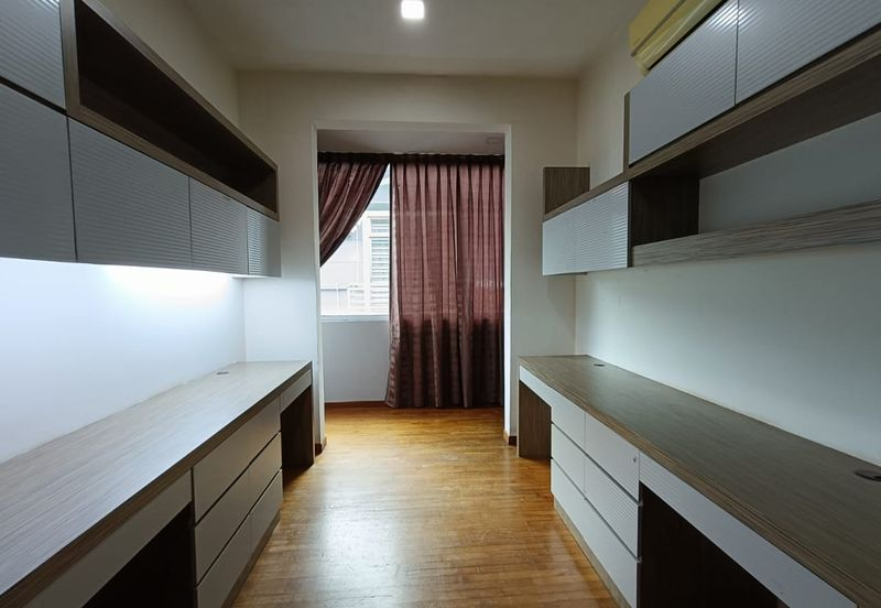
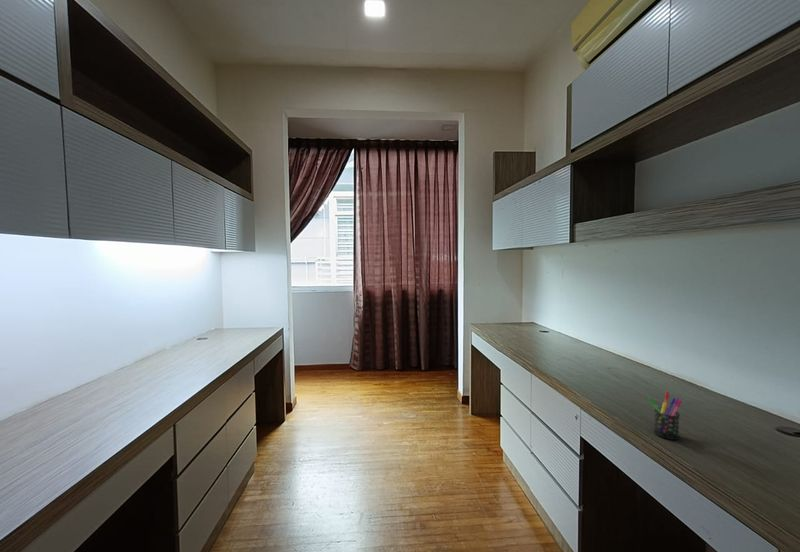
+ pen holder [647,391,683,441]
